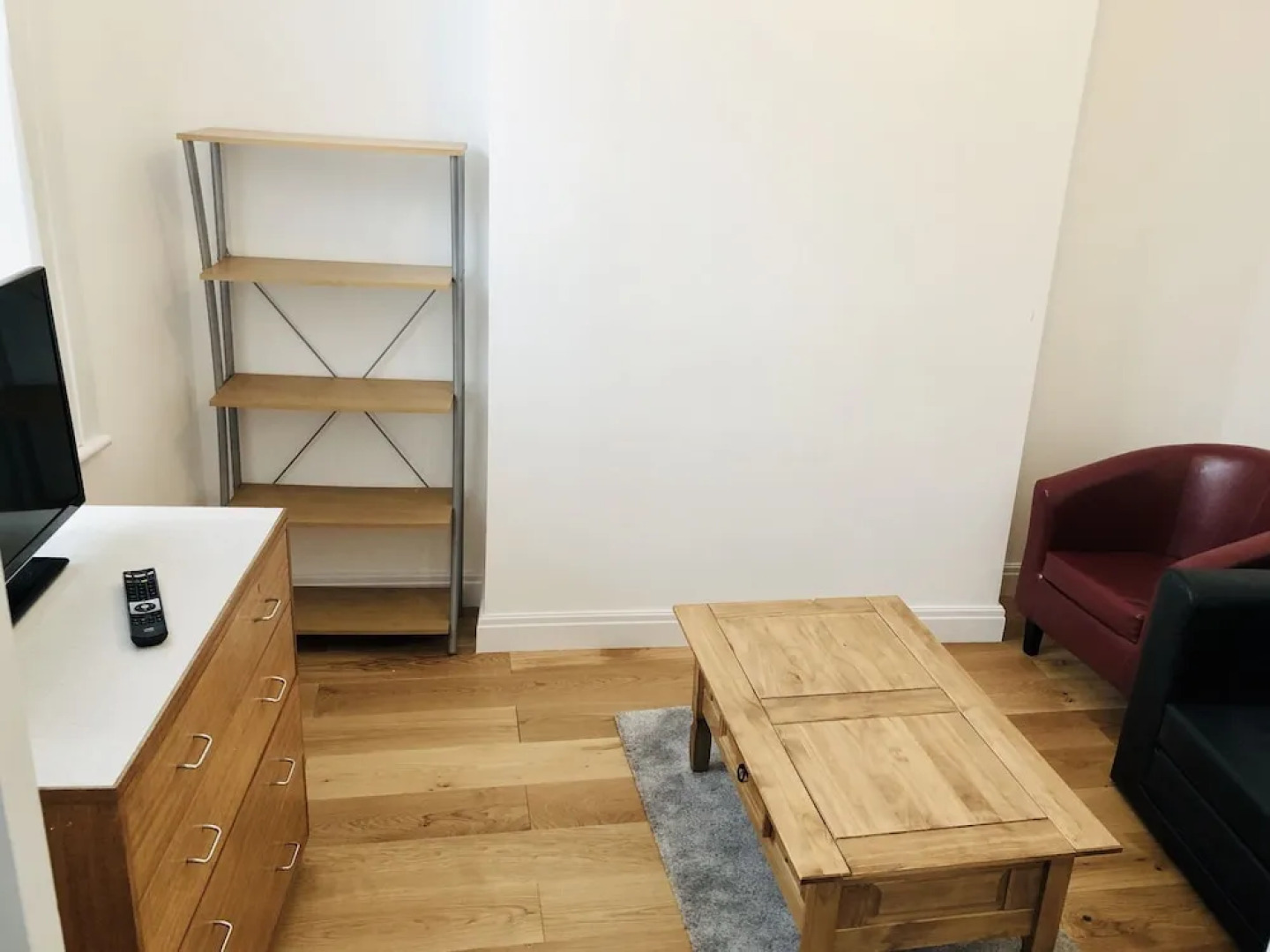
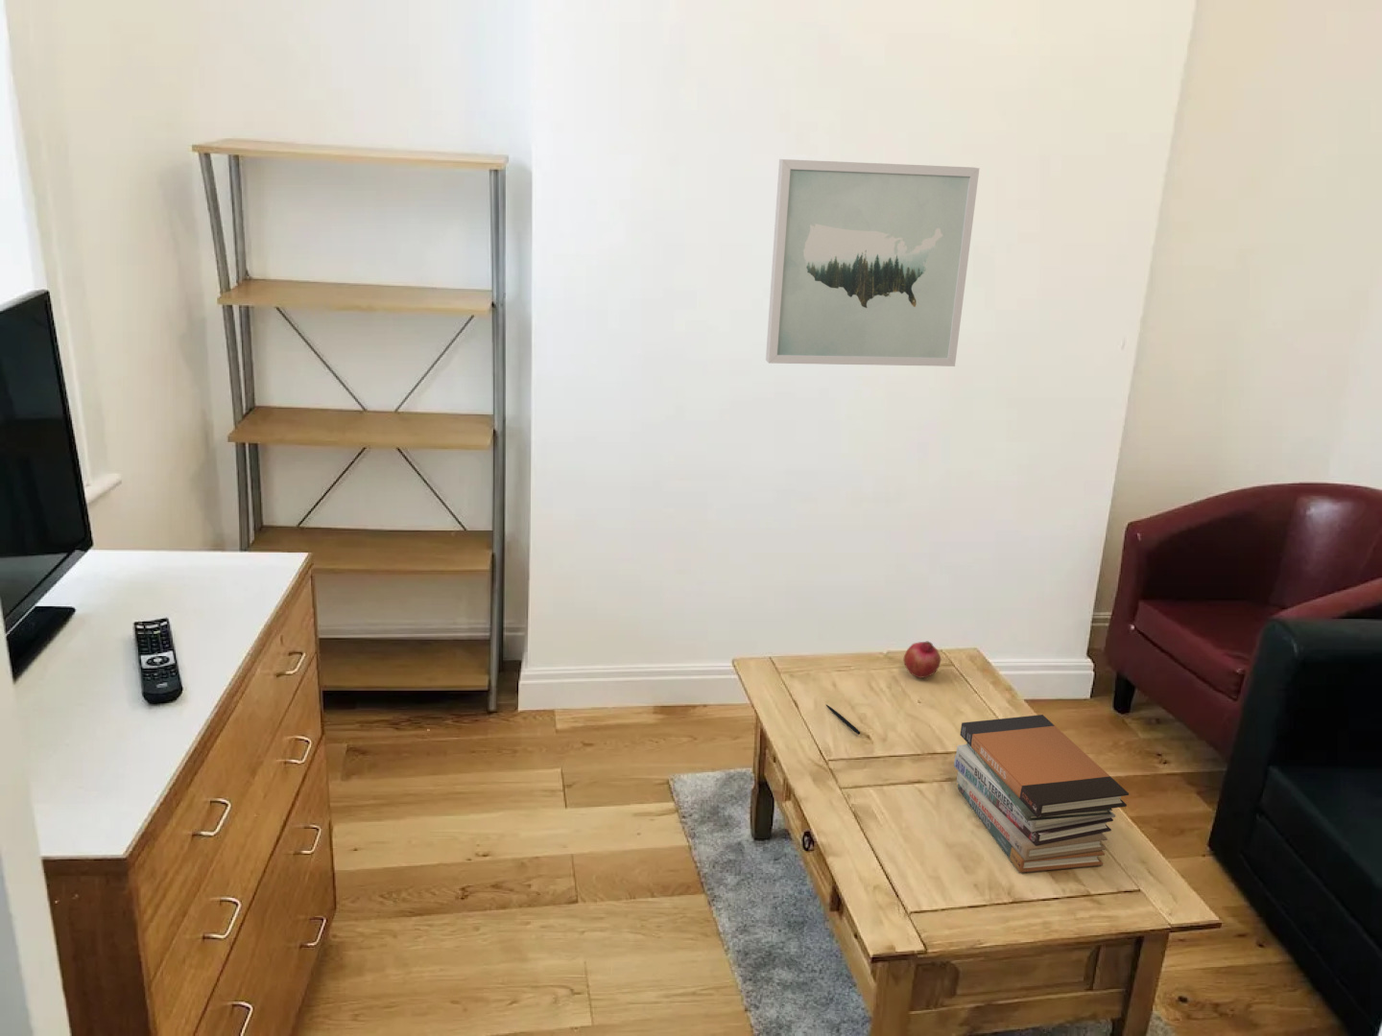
+ fruit [902,641,941,679]
+ book stack [953,714,1130,874]
+ pen [825,703,861,736]
+ wall art [765,158,979,368]
